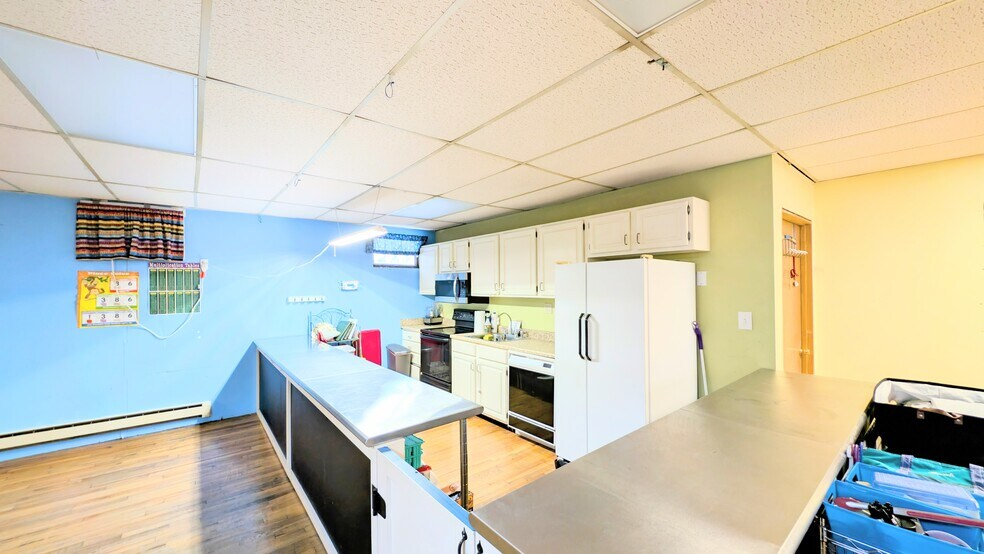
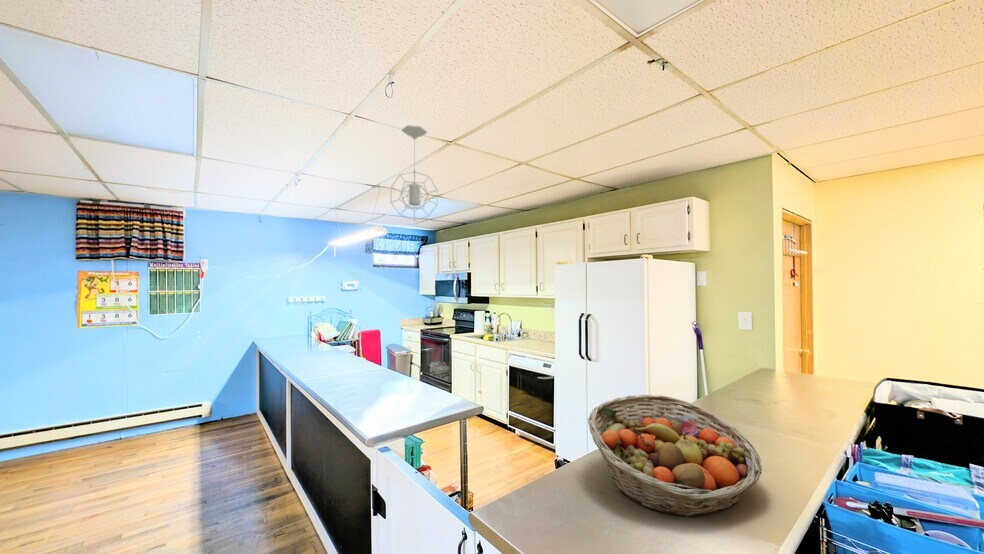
+ fruit basket [587,394,763,519]
+ pendant light [389,124,439,222]
